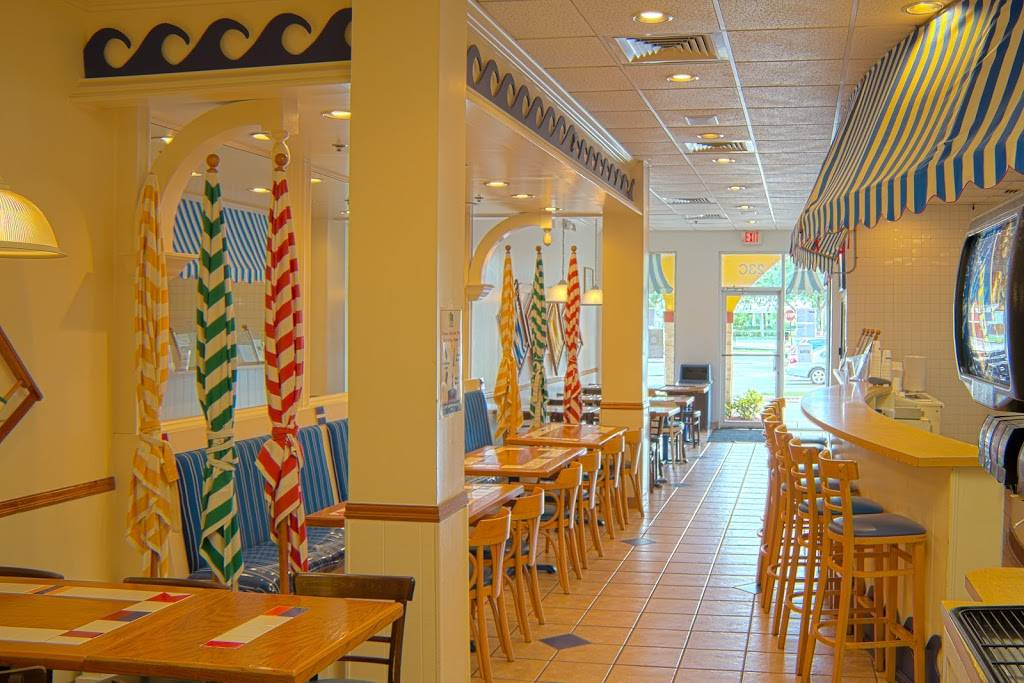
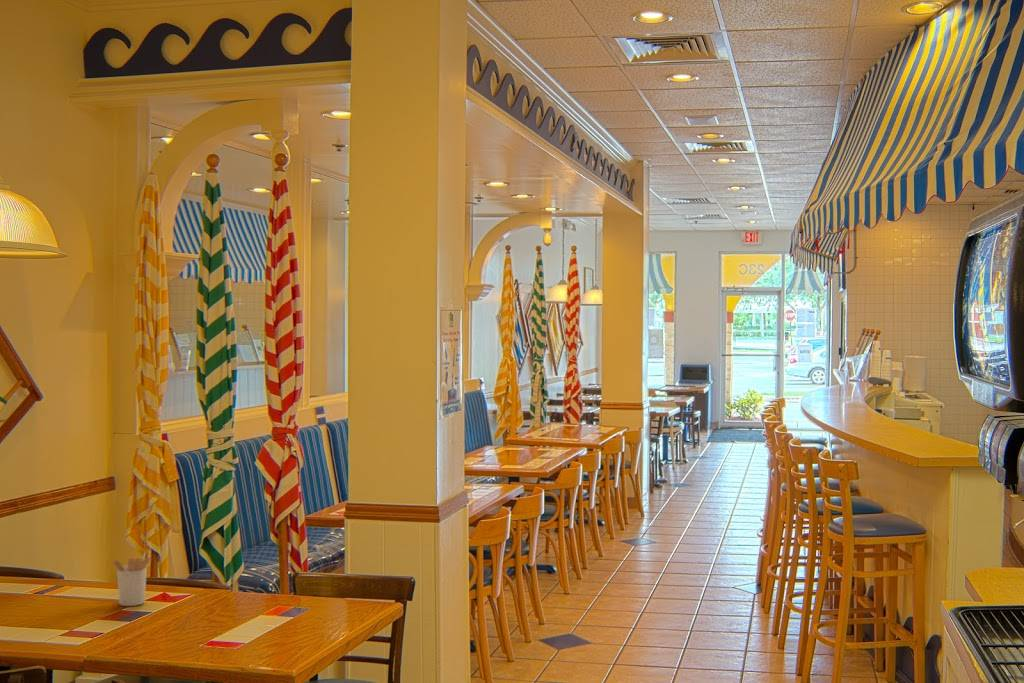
+ utensil holder [111,548,151,607]
